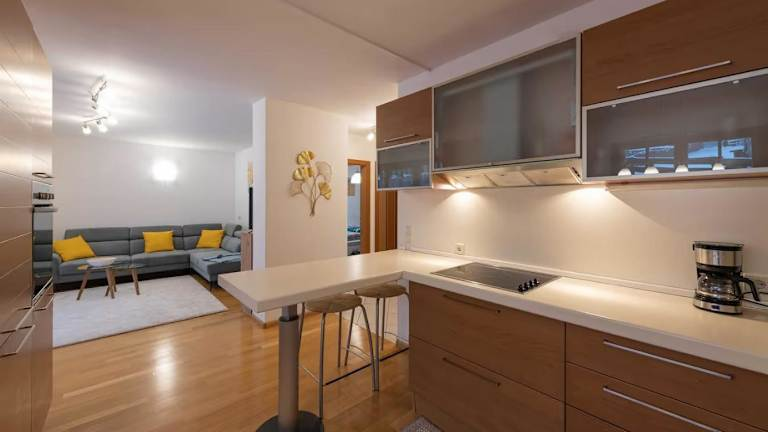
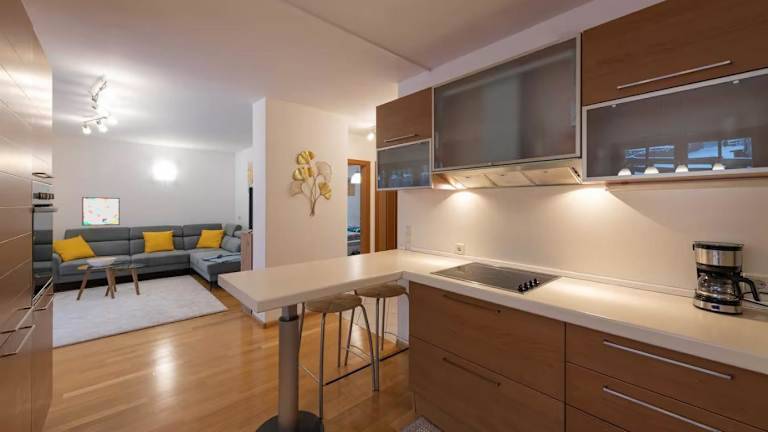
+ wall art [81,196,121,227]
